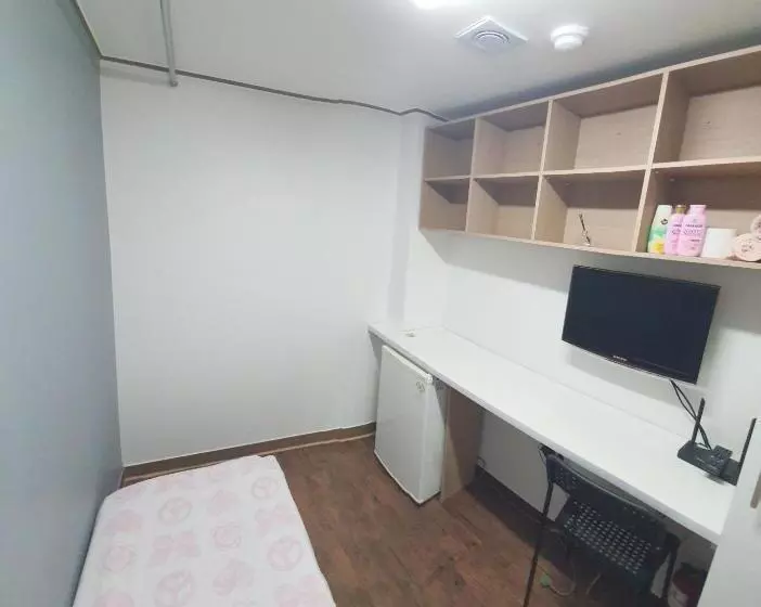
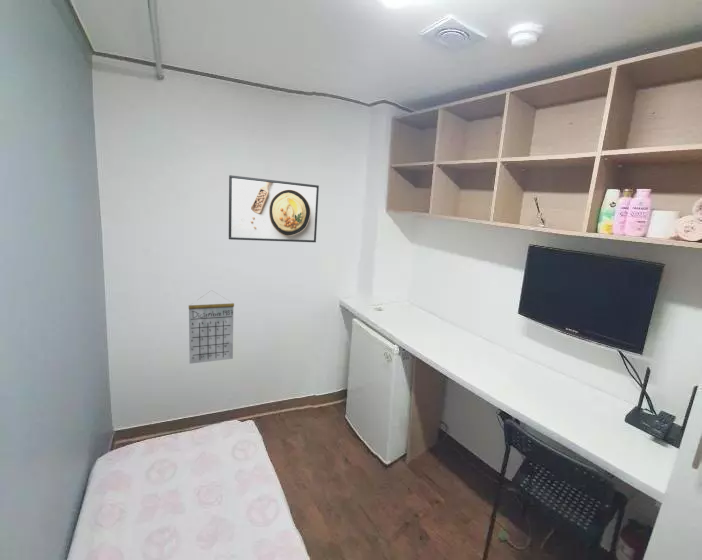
+ calendar [188,290,235,365]
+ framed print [228,174,320,243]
